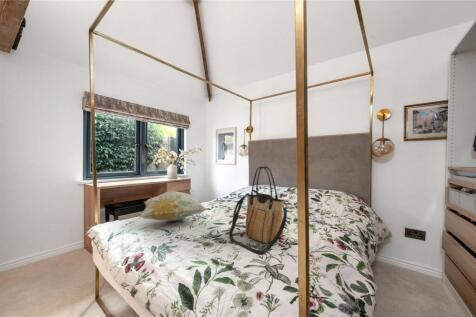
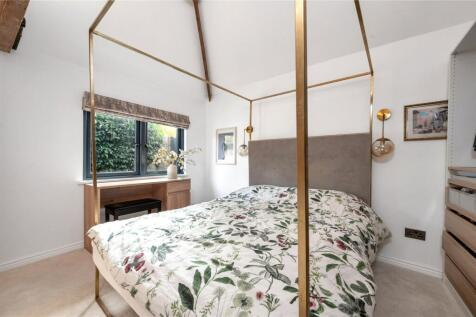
- tote bag [228,165,288,255]
- decorative pillow [138,190,209,222]
